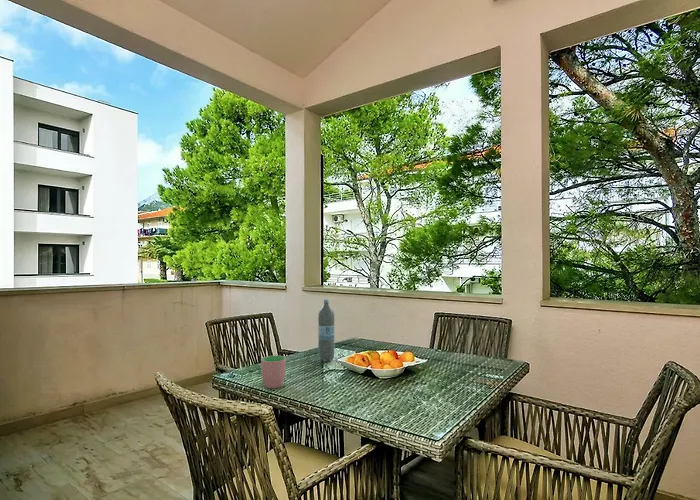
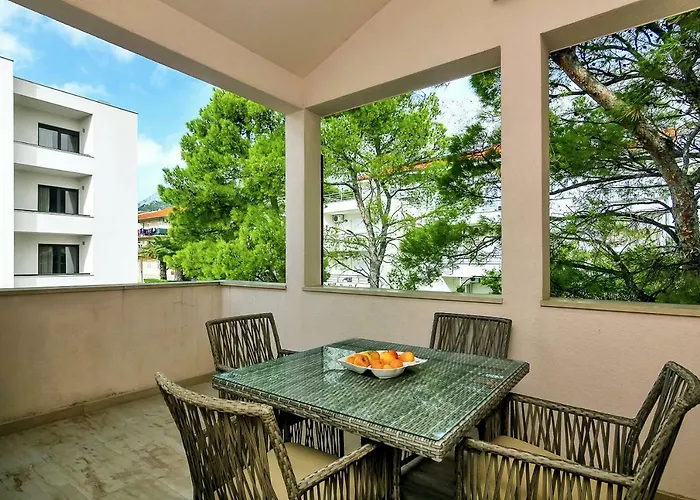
- cup [260,355,287,389]
- water bottle [317,298,336,362]
